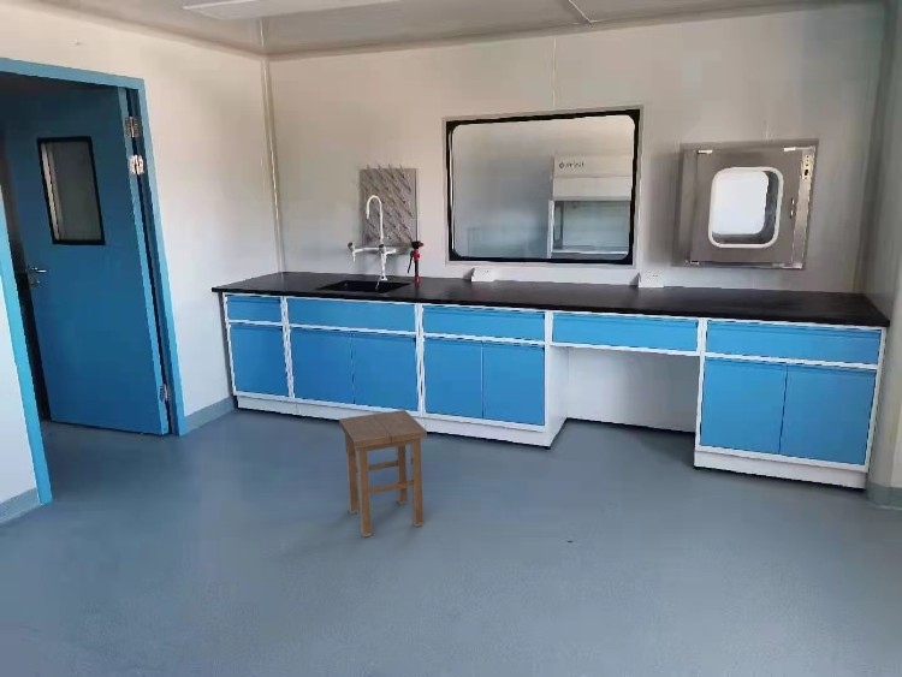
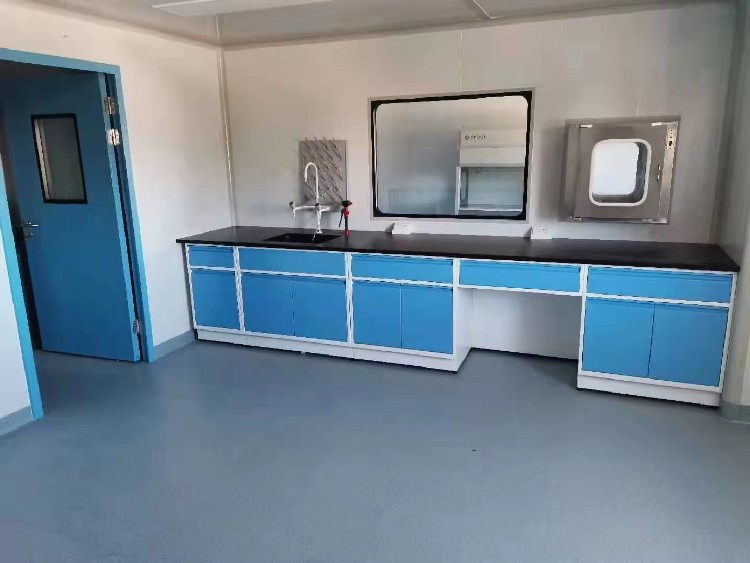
- stool [338,409,428,539]
